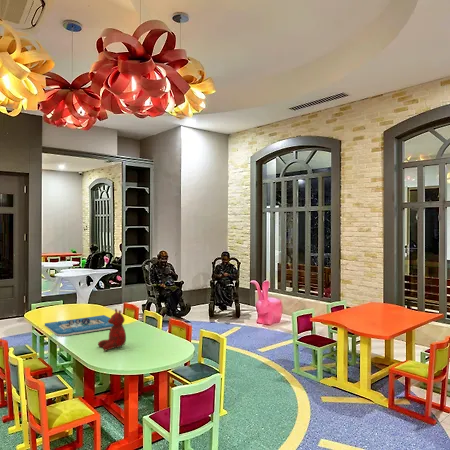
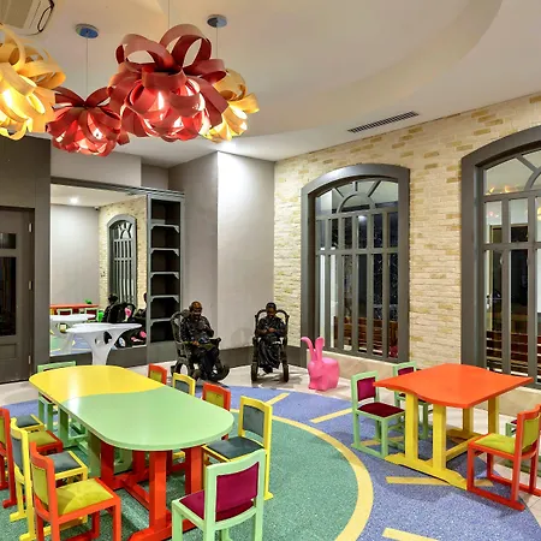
- architectural model [44,314,124,337]
- teddy bear [97,308,127,351]
